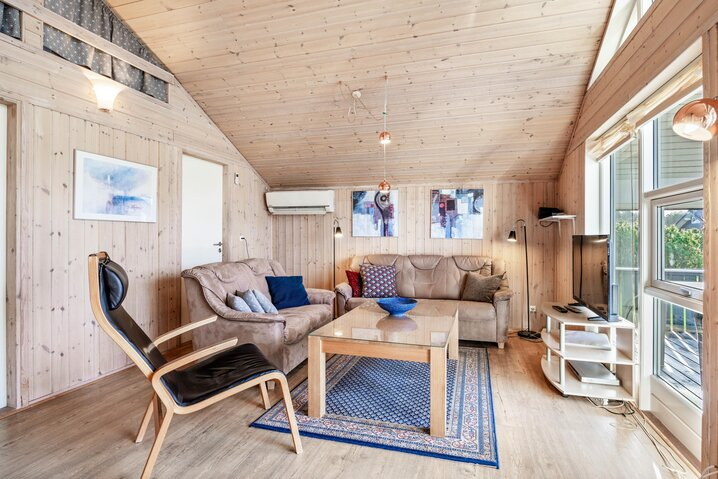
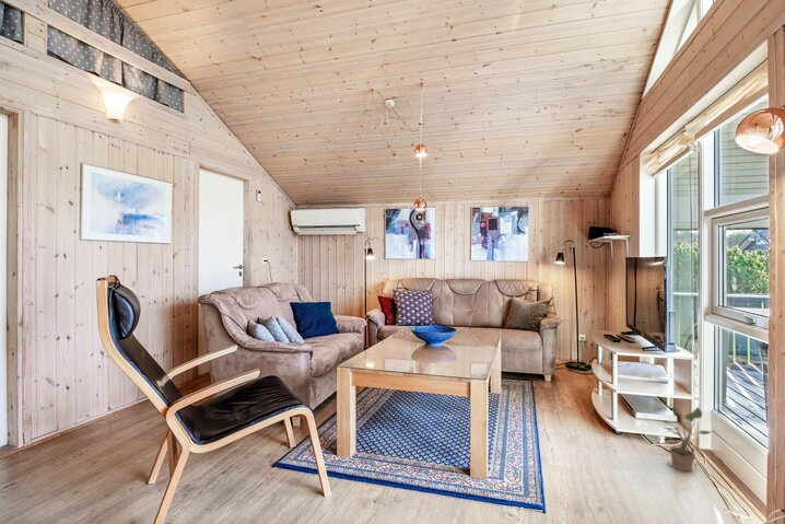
+ potted plant [661,406,712,473]
